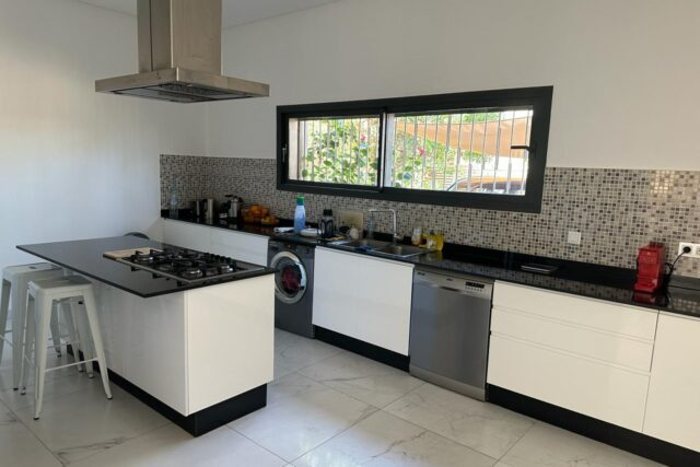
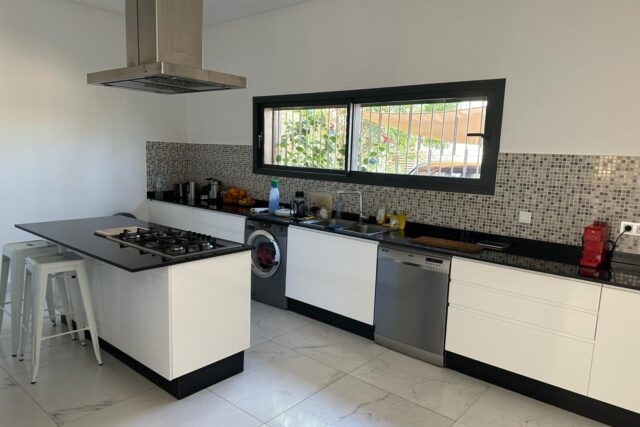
+ cutting board [409,235,485,253]
